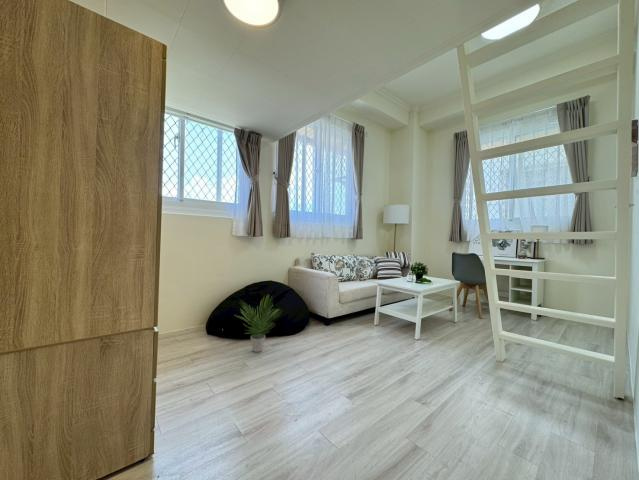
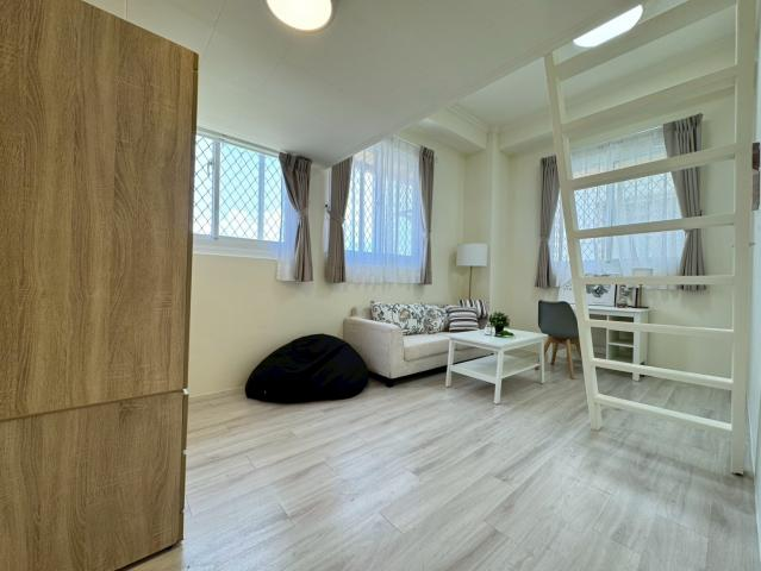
- potted plant [235,293,283,353]
